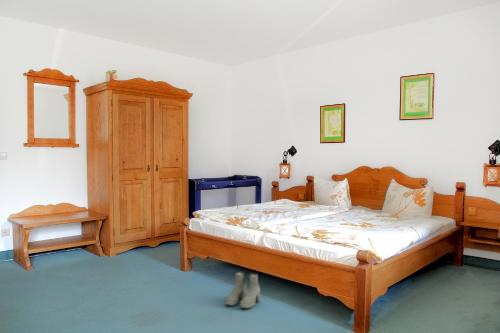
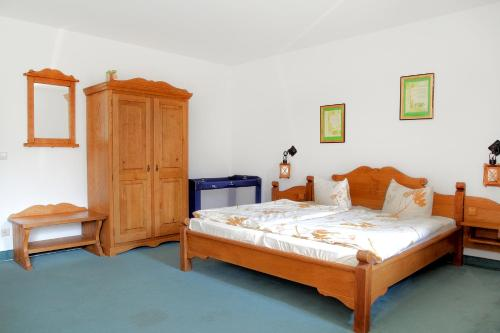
- boots [225,270,261,309]
